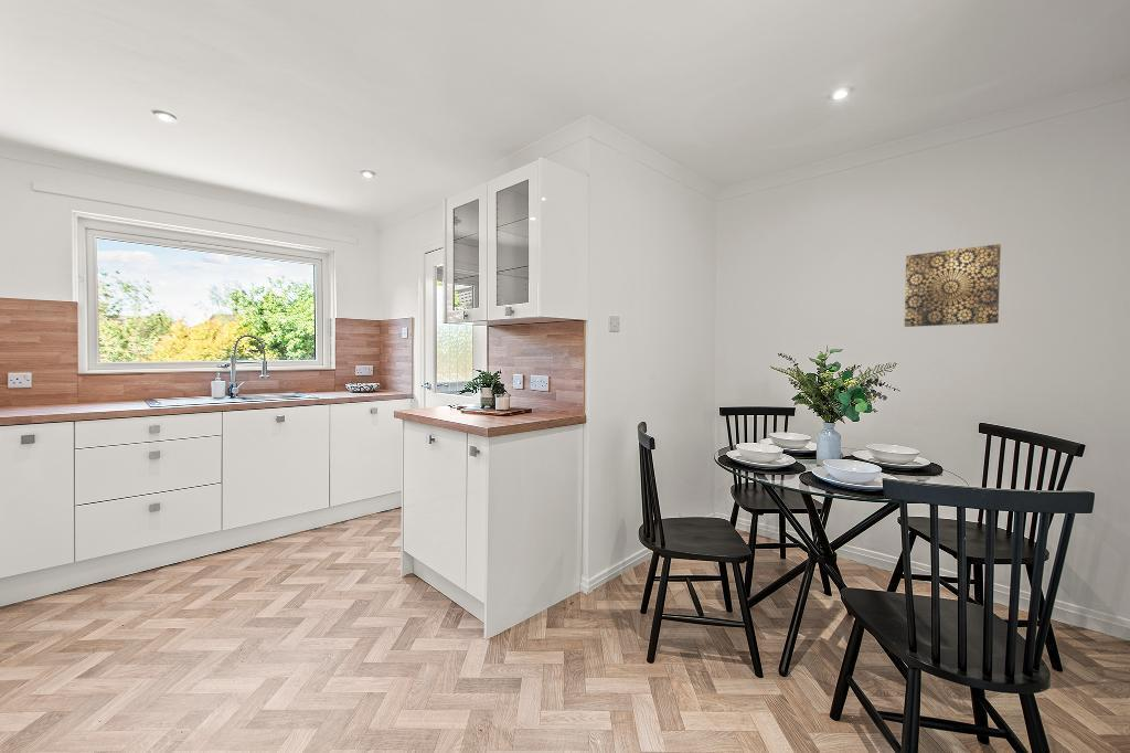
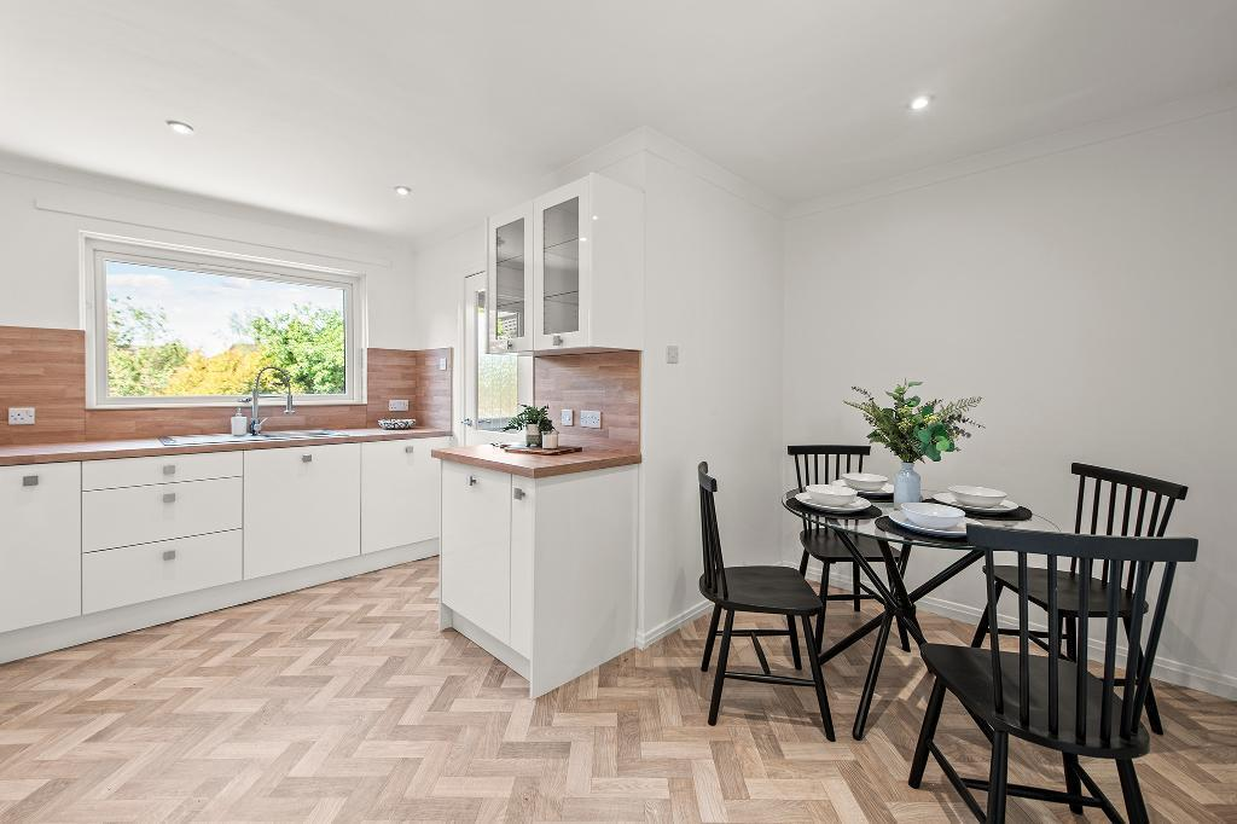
- wall art [904,243,1002,328]
